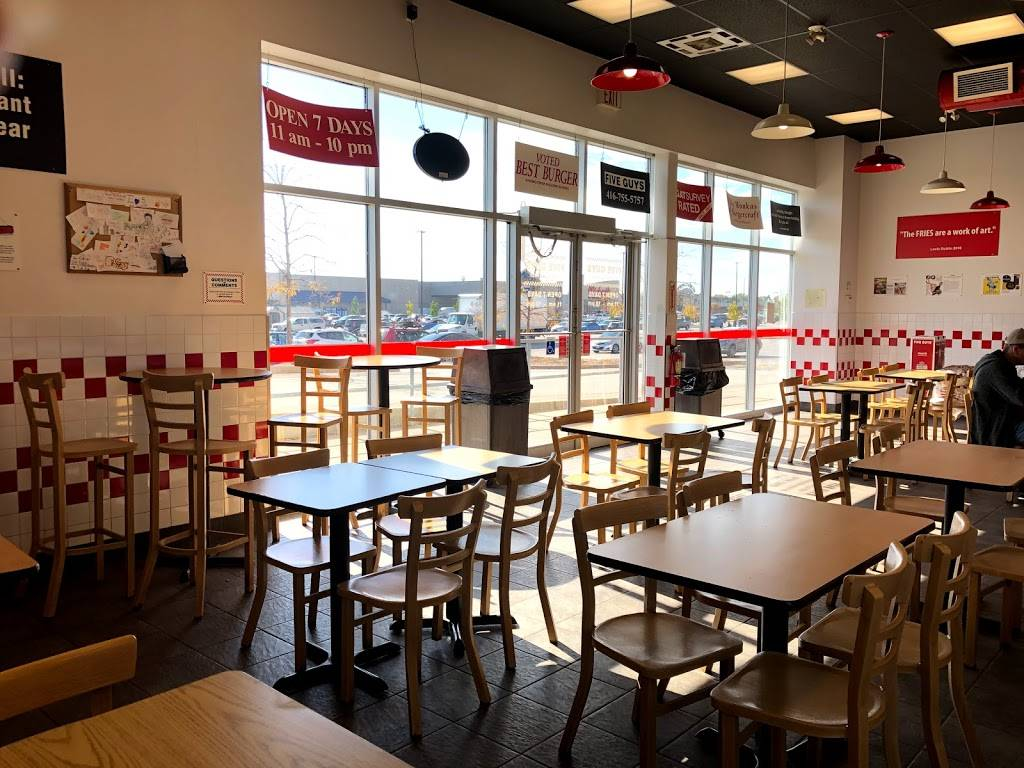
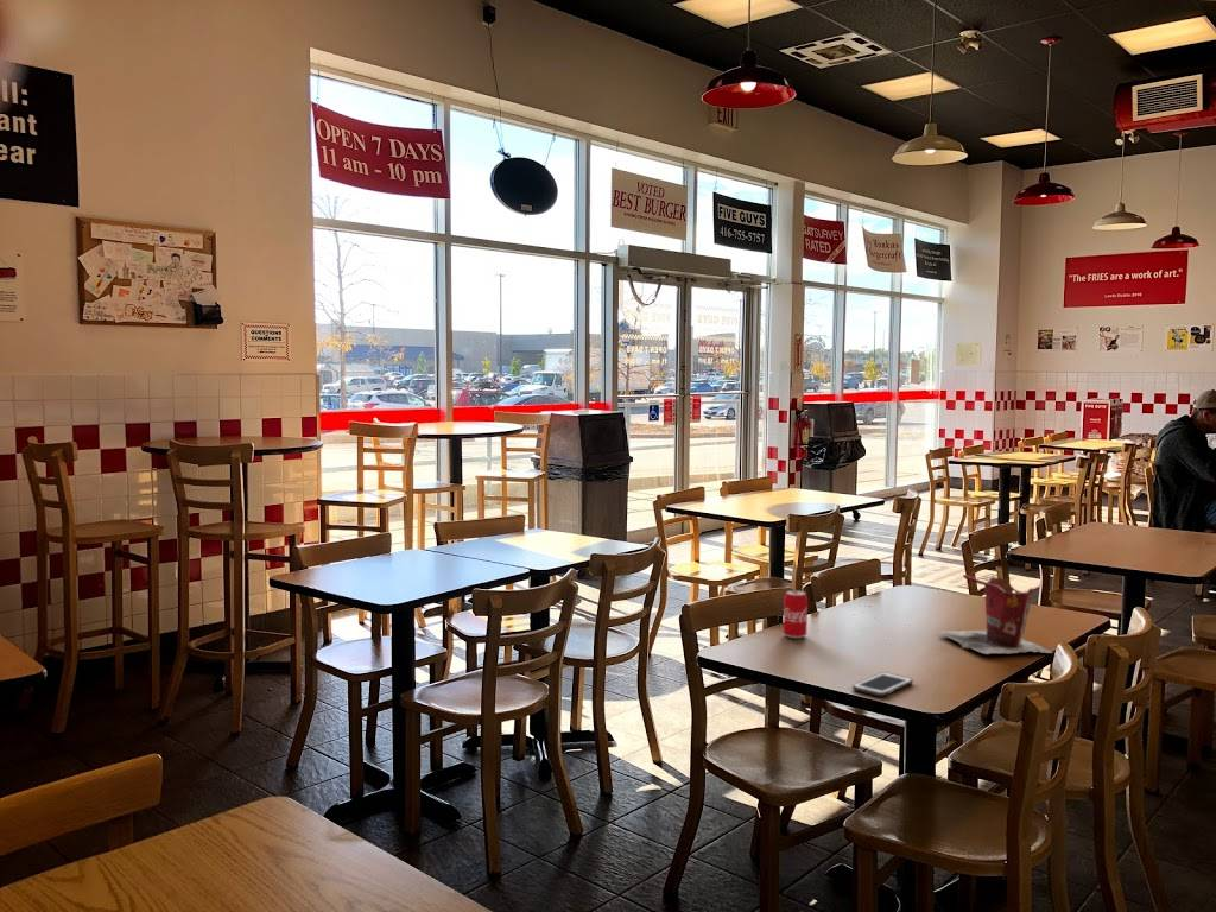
+ paper bag [938,574,1053,656]
+ beverage can [783,589,809,640]
+ cell phone [851,671,914,697]
